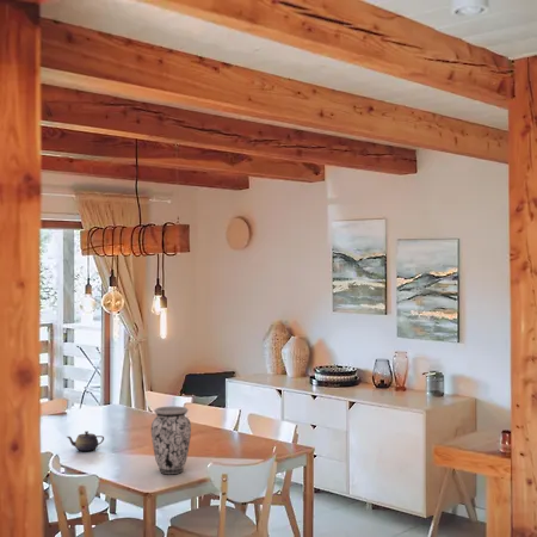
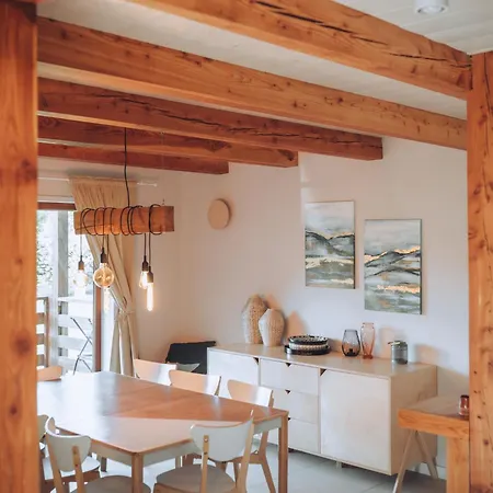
- teapot [66,430,105,452]
- vase [150,406,192,475]
